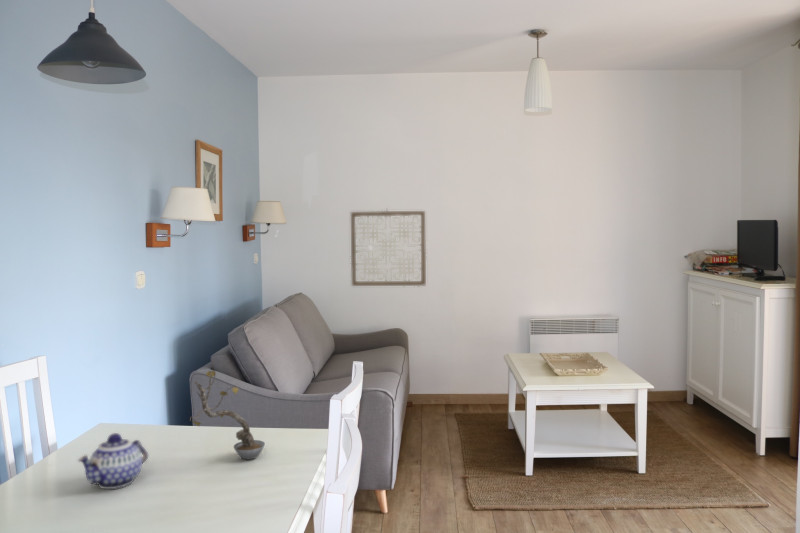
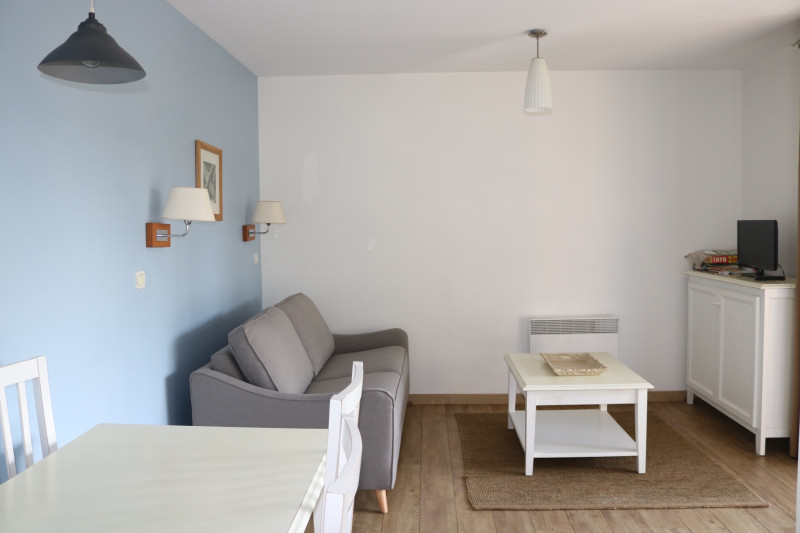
- plant [189,358,266,460]
- wall art [350,208,427,287]
- teapot [76,432,149,490]
